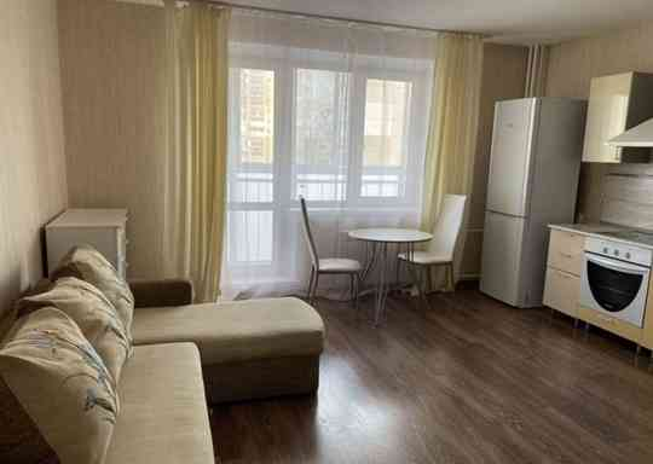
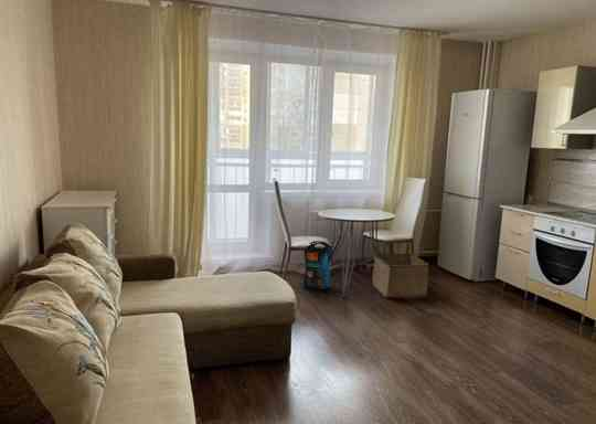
+ storage bin [371,253,430,298]
+ pouch [302,240,334,290]
